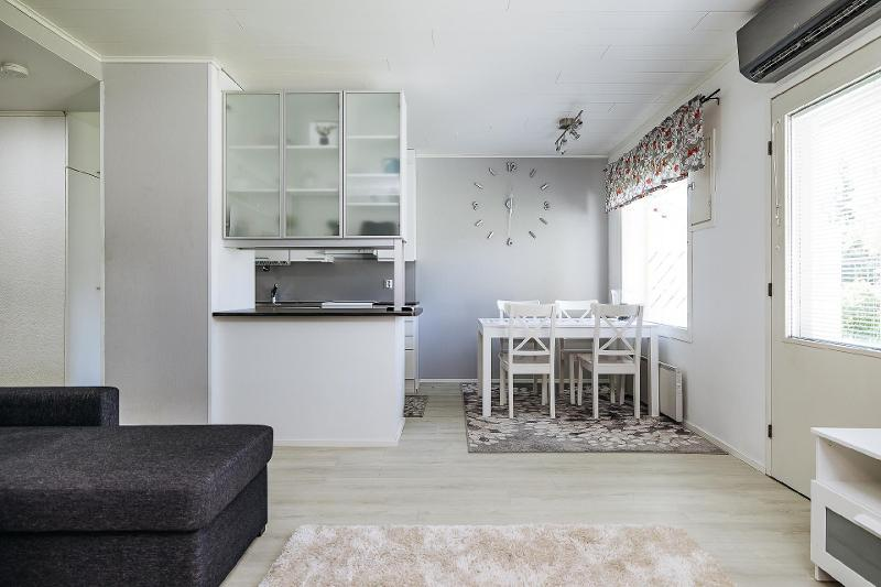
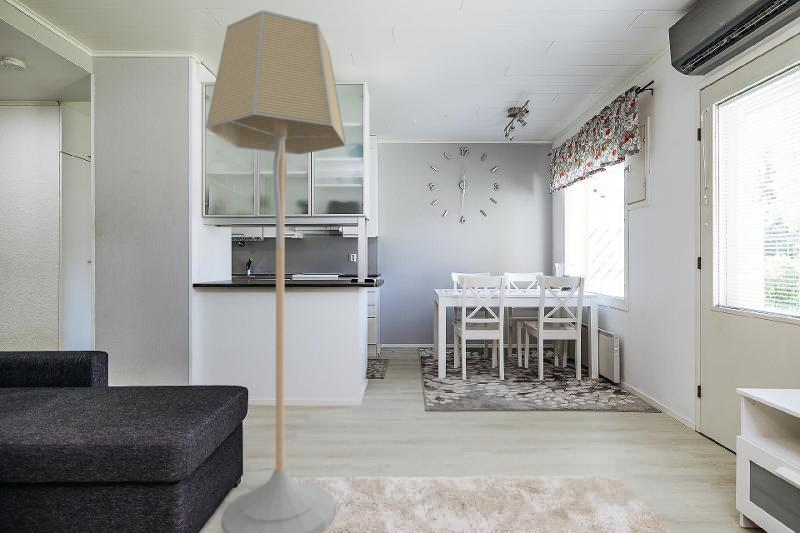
+ floor lamp [205,9,347,533]
